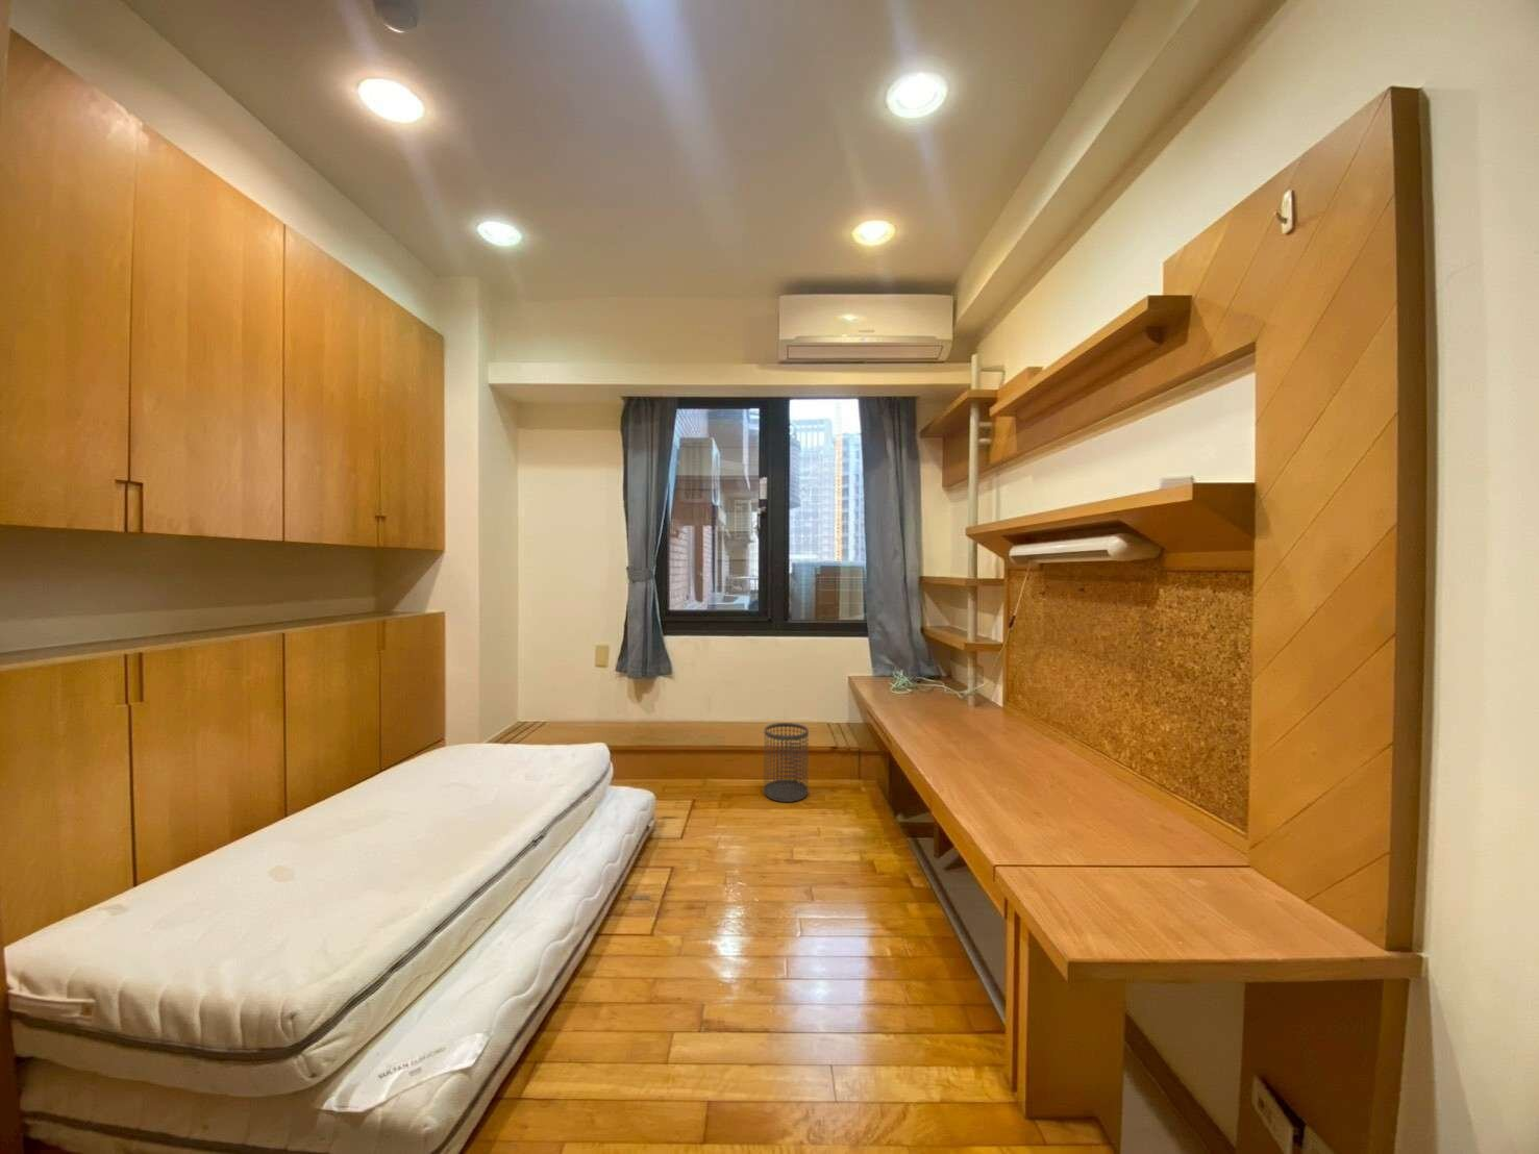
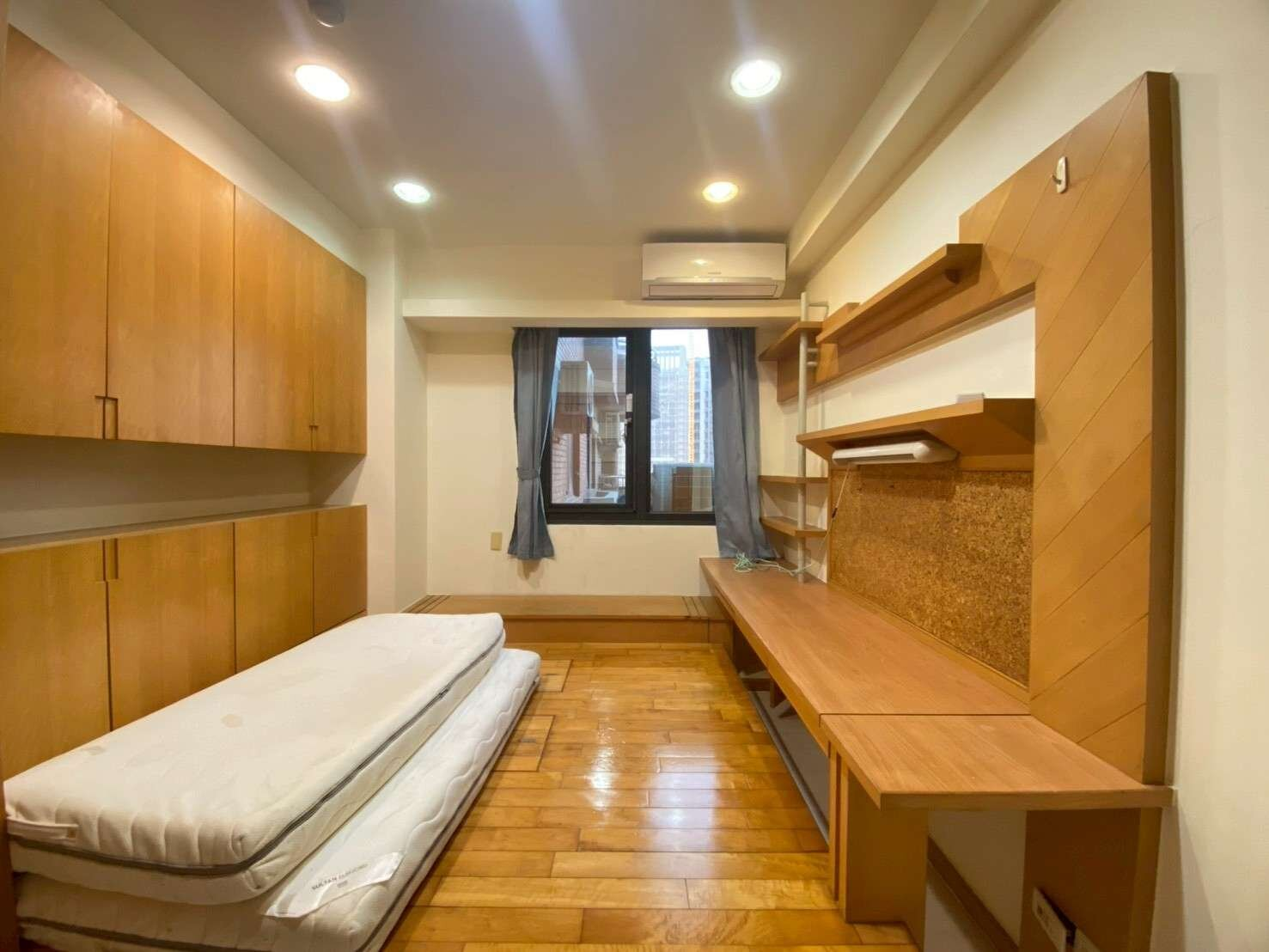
- wastebasket [763,721,810,802]
